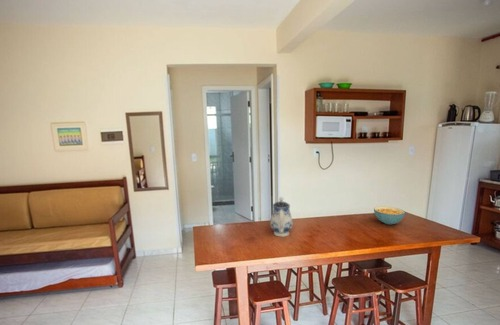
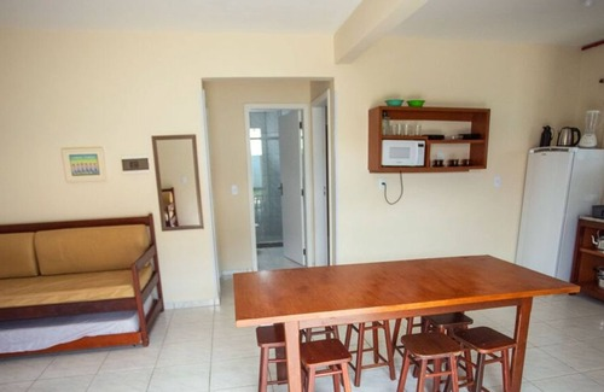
- cereal bowl [373,205,406,226]
- teapot [269,196,294,237]
